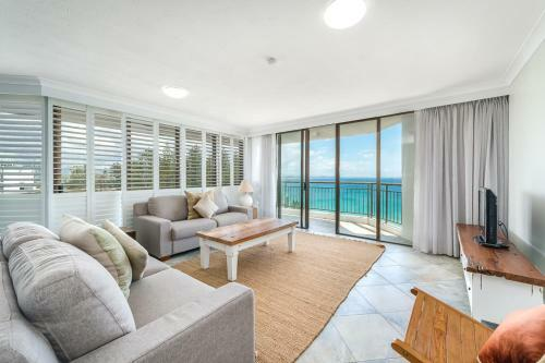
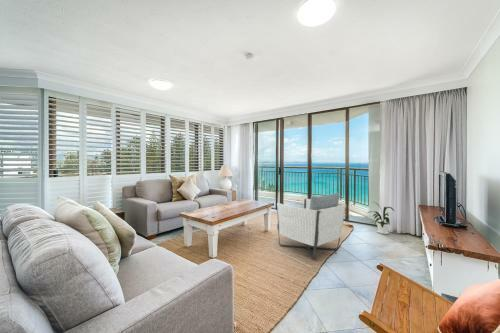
+ house plant [367,201,396,235]
+ armchair [267,192,348,268]
